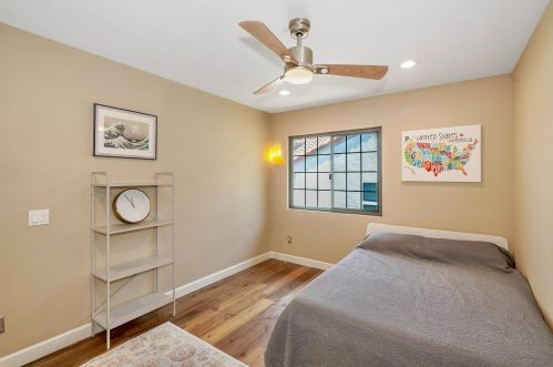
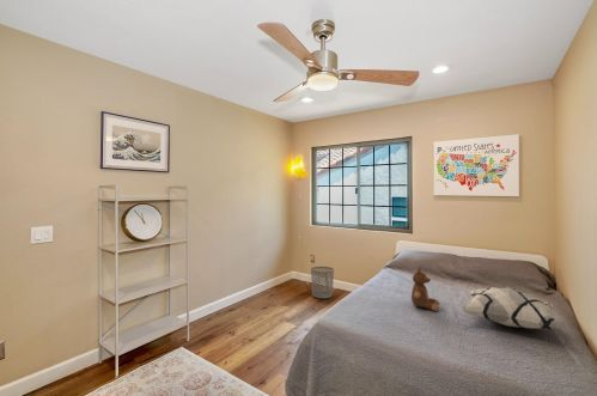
+ waste bin [310,266,335,299]
+ teddy bear [410,266,440,312]
+ decorative pillow [462,286,566,331]
